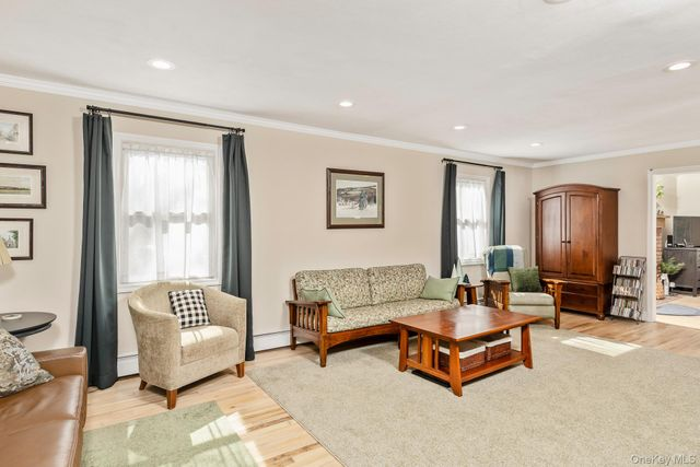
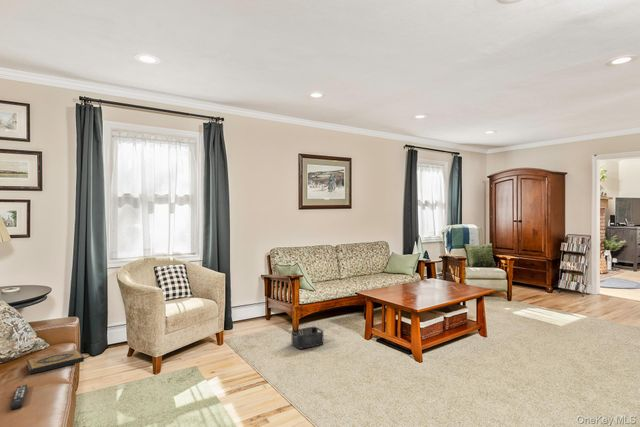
+ storage bin [290,326,324,350]
+ hardback book [26,348,85,375]
+ remote control [10,384,28,411]
